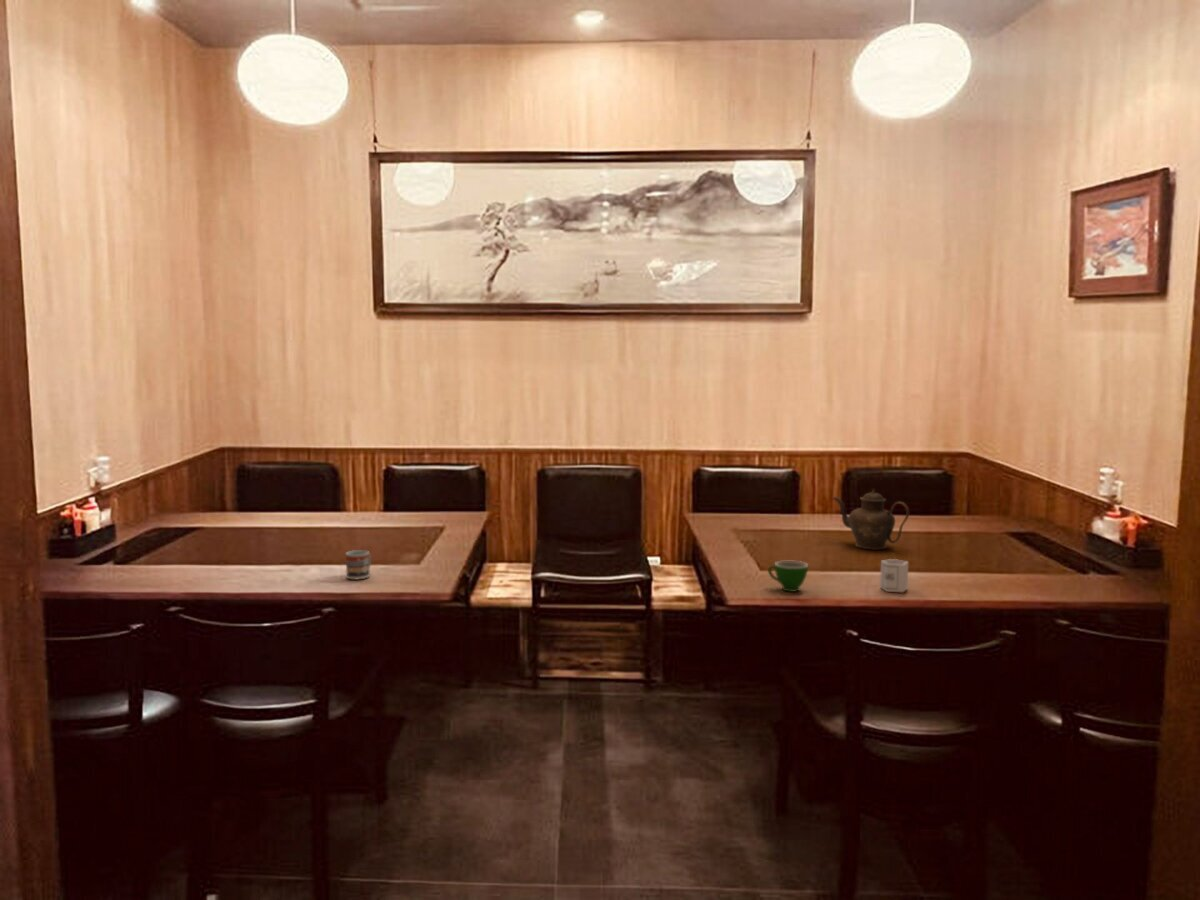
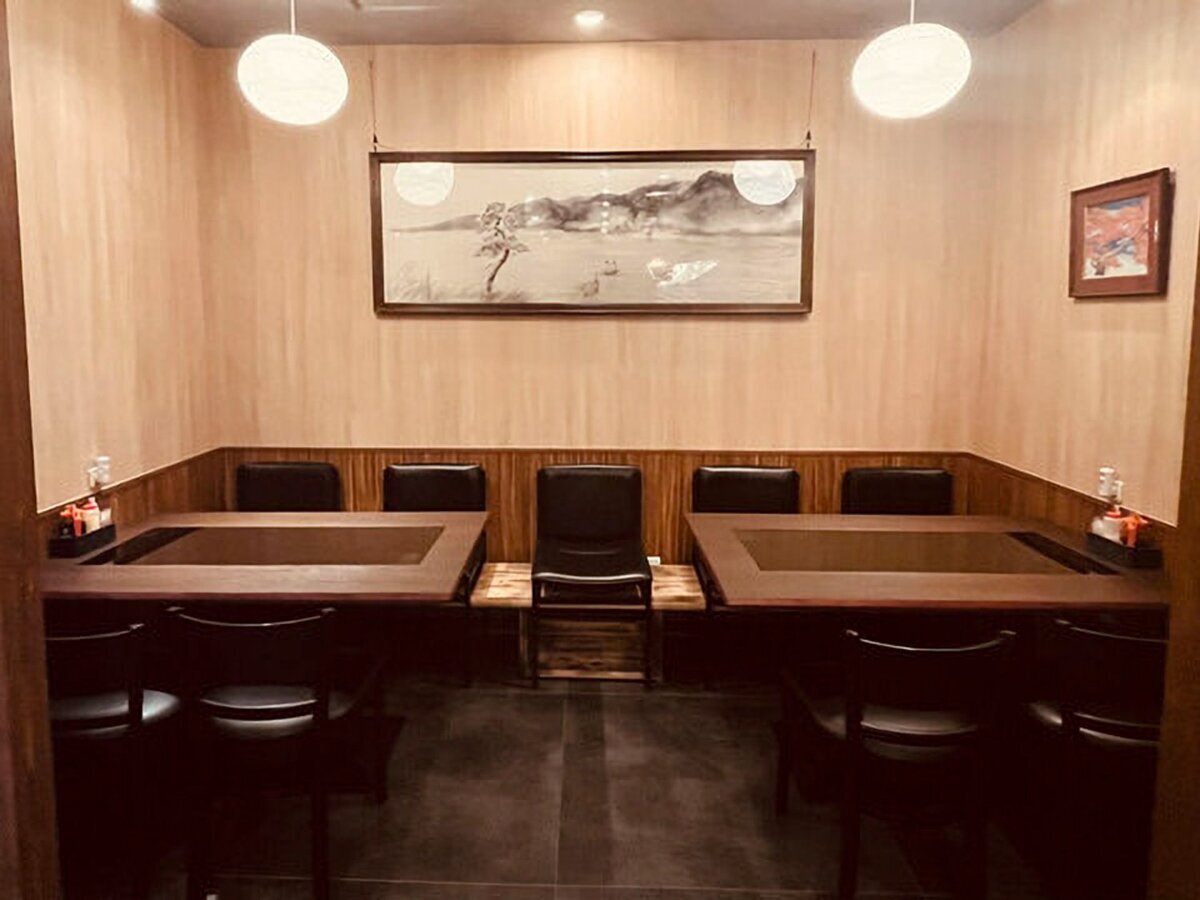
- cup [879,558,909,593]
- teacup [767,560,809,593]
- cup [344,549,372,580]
- teapot [831,488,910,551]
